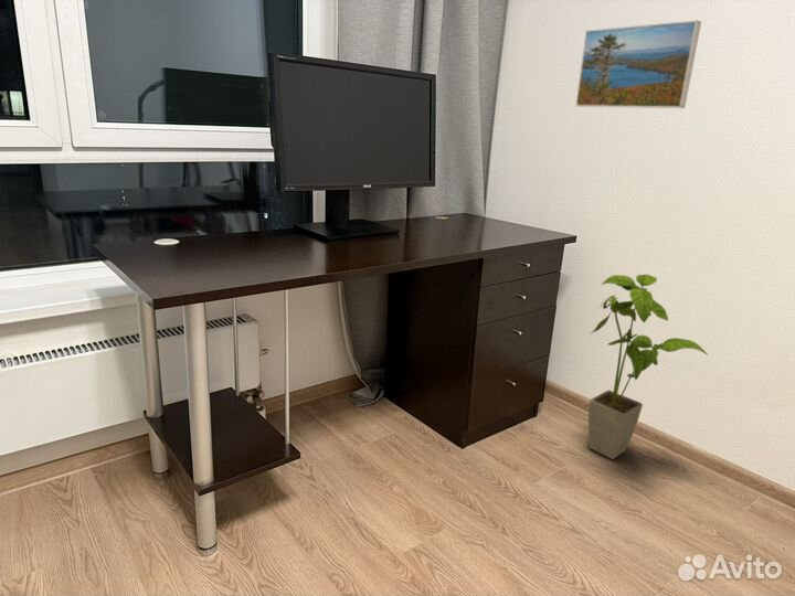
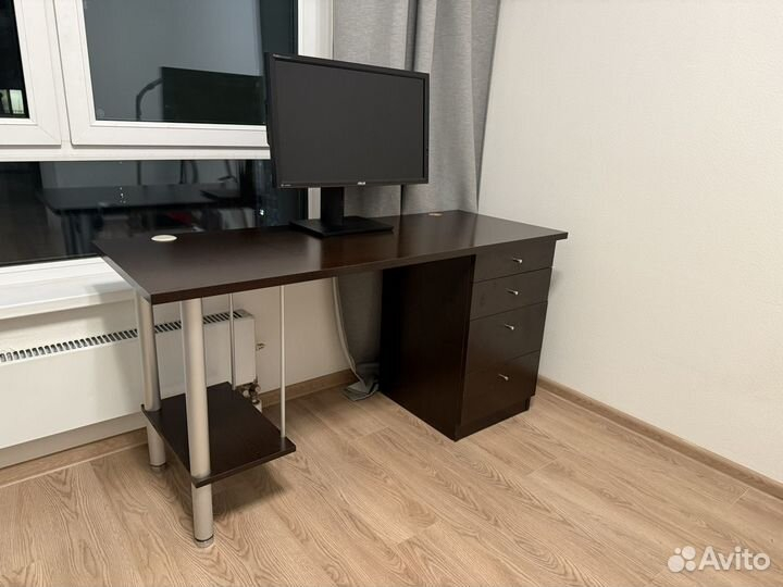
- house plant [587,274,710,460]
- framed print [574,19,702,109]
